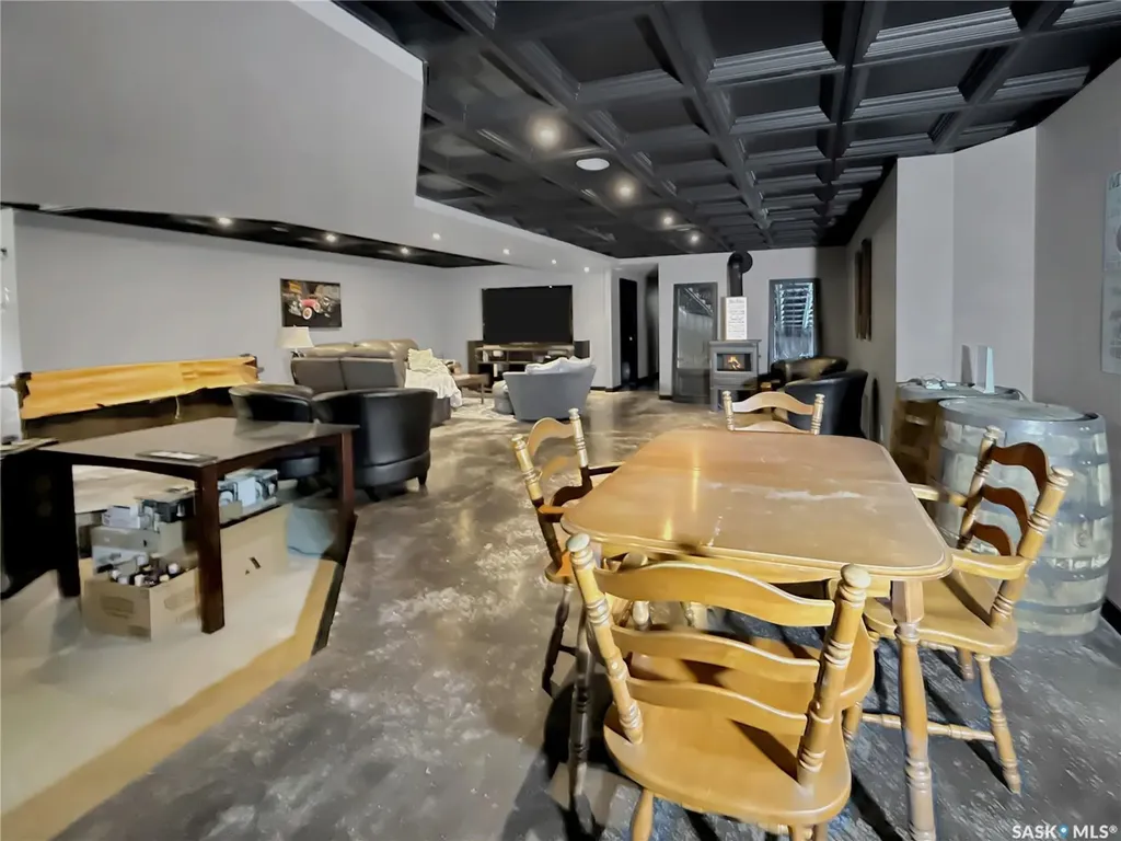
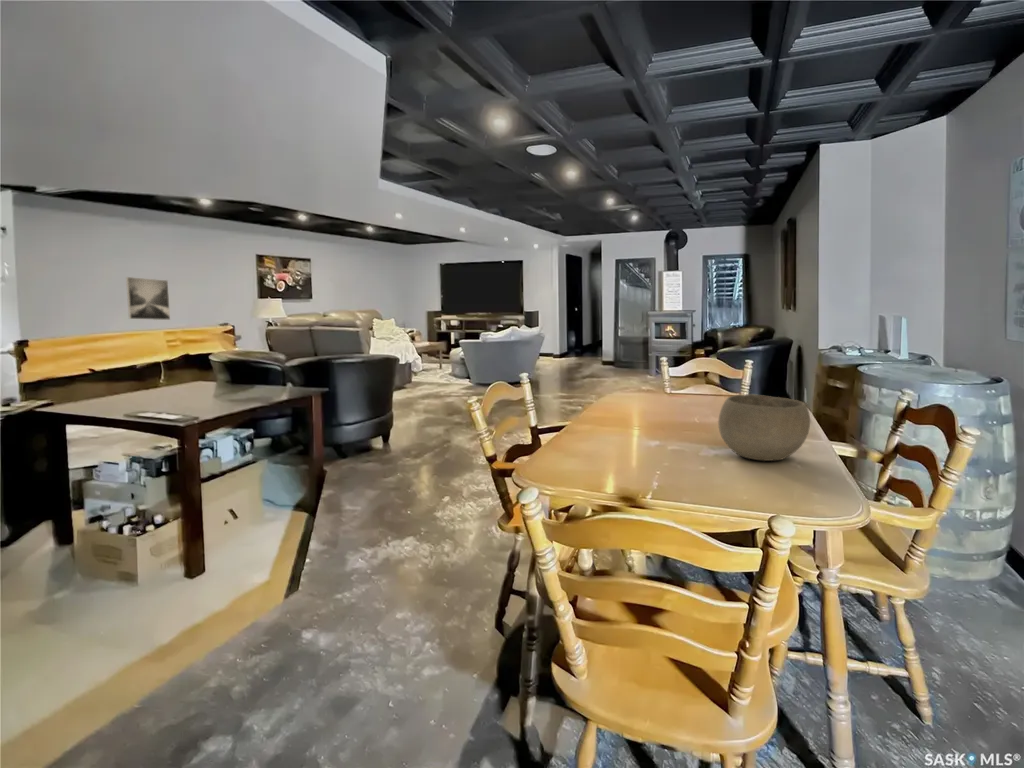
+ bowl [717,393,811,462]
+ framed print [125,276,171,321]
